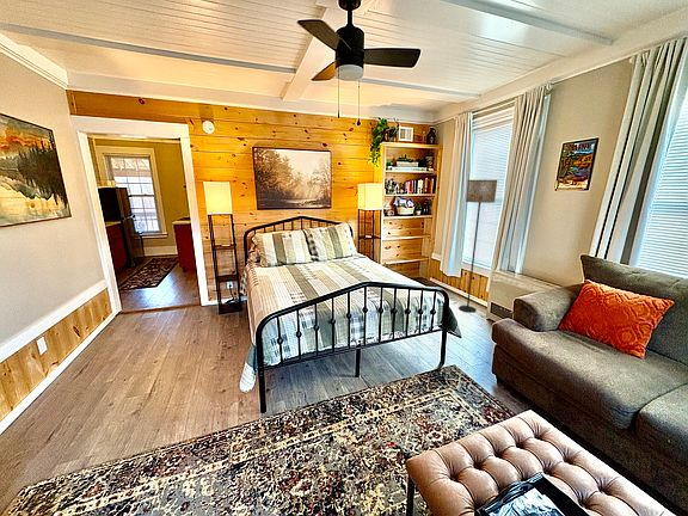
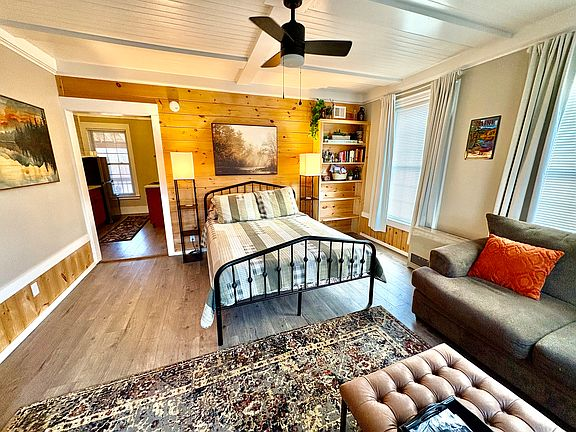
- floor lamp [457,179,498,314]
